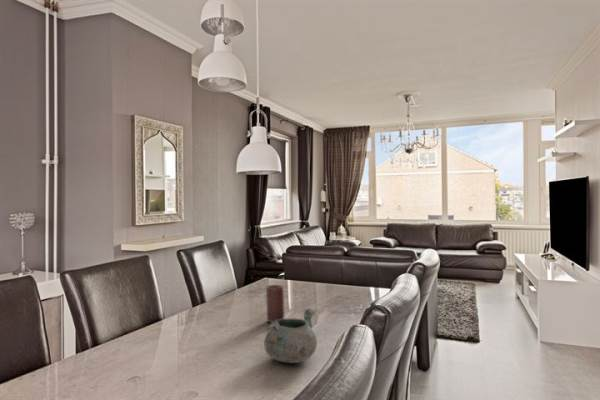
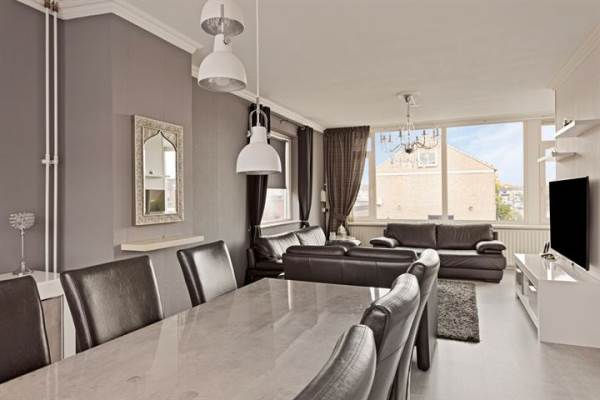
- decorative bowl [263,308,318,364]
- candle [265,284,285,324]
